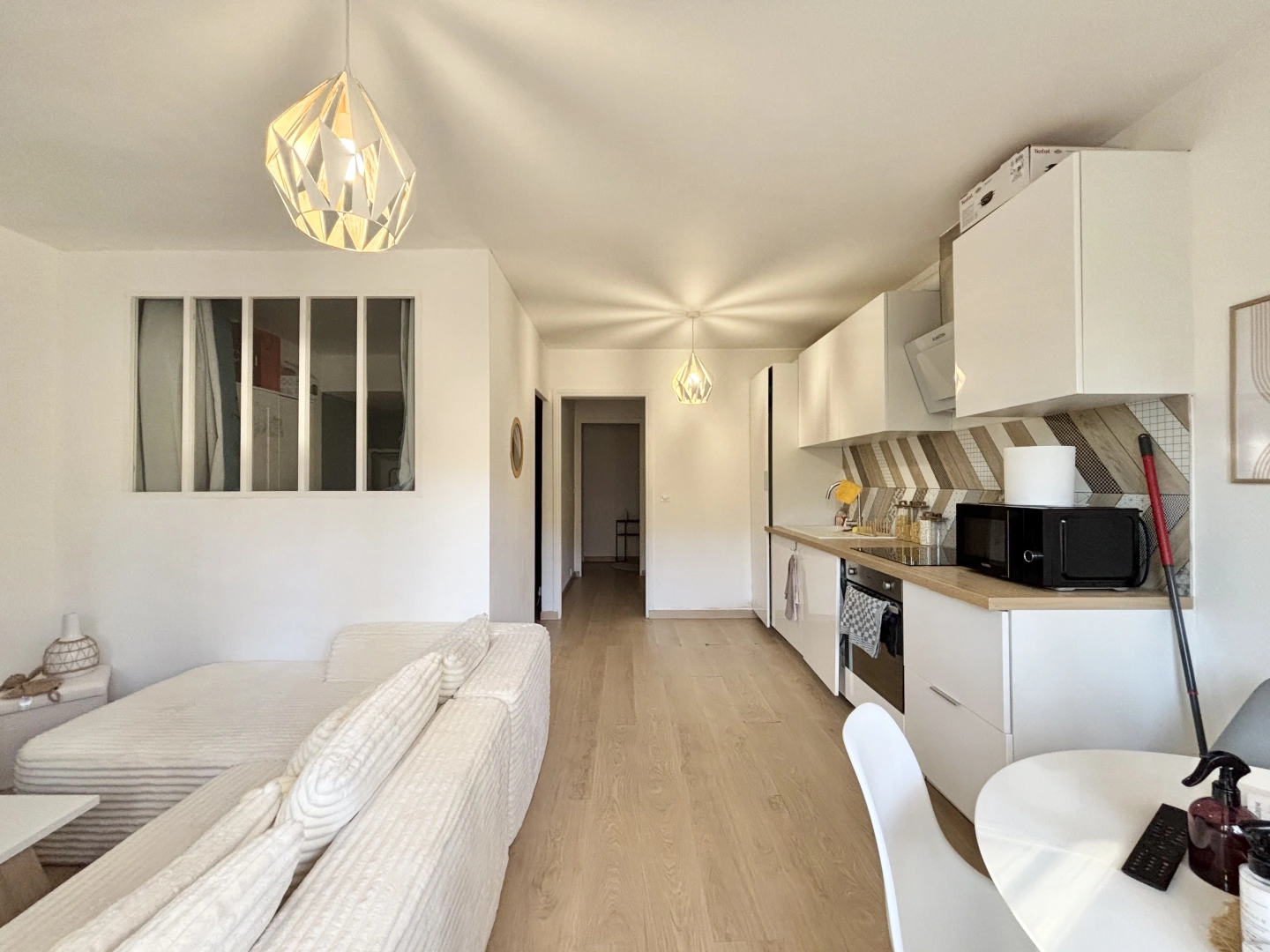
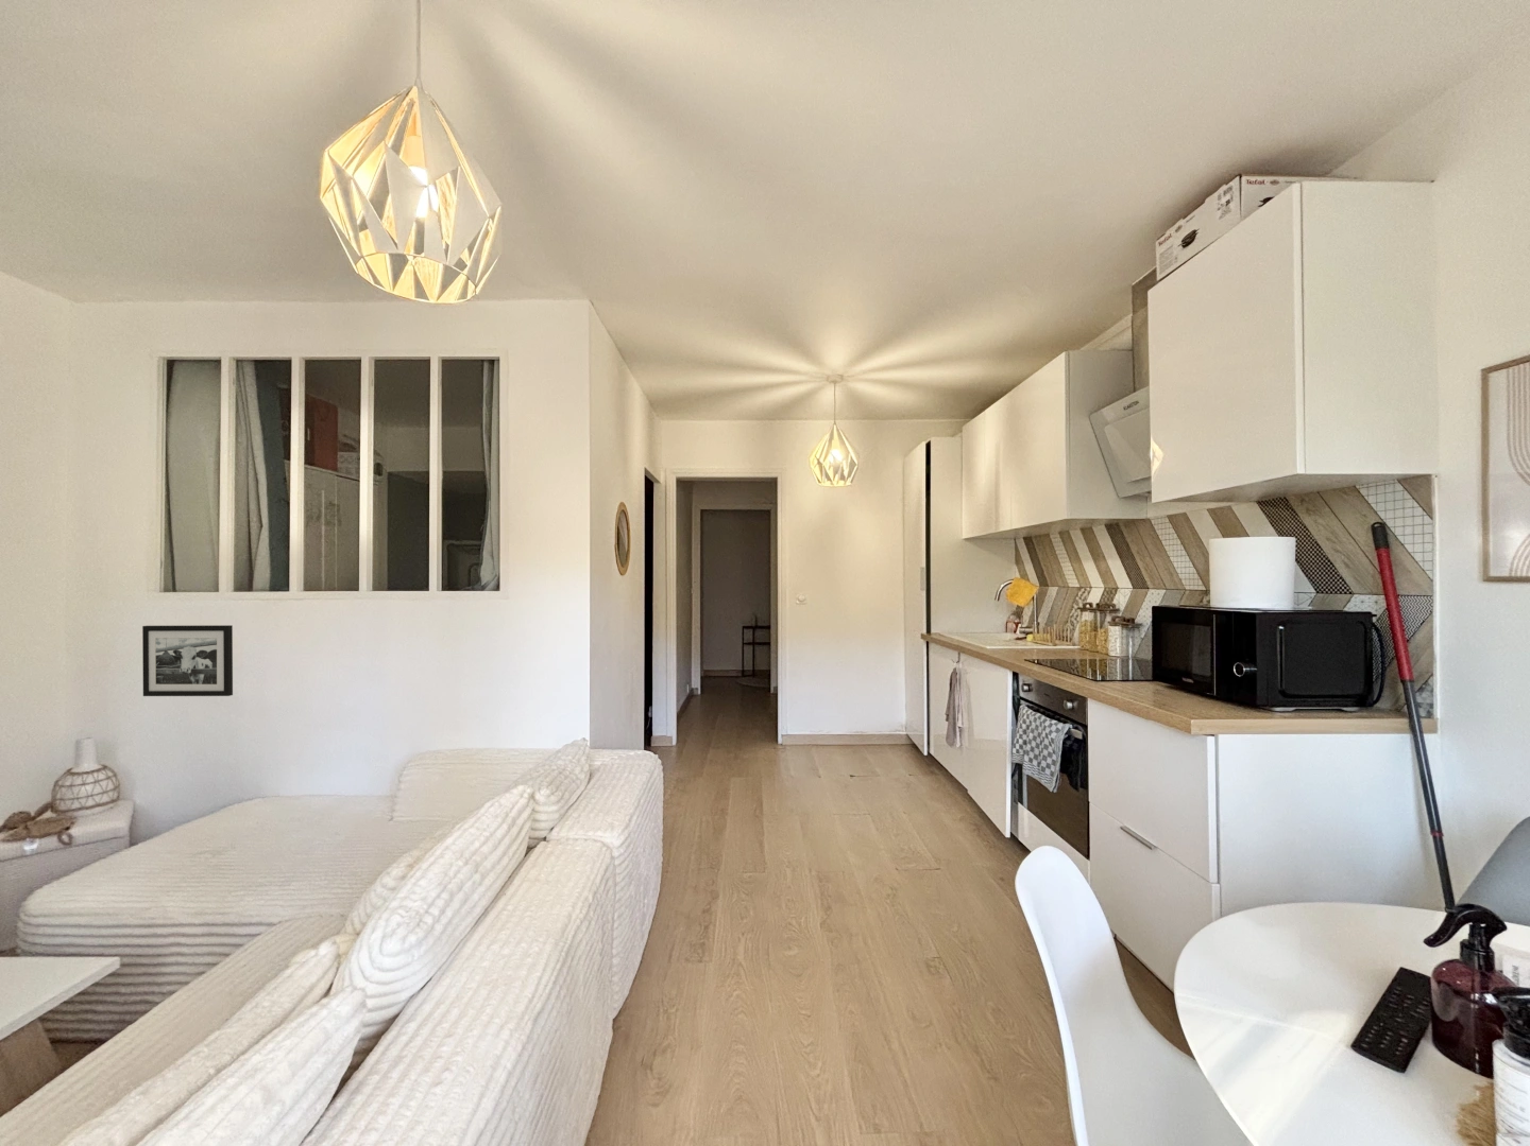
+ picture frame [141,624,234,697]
